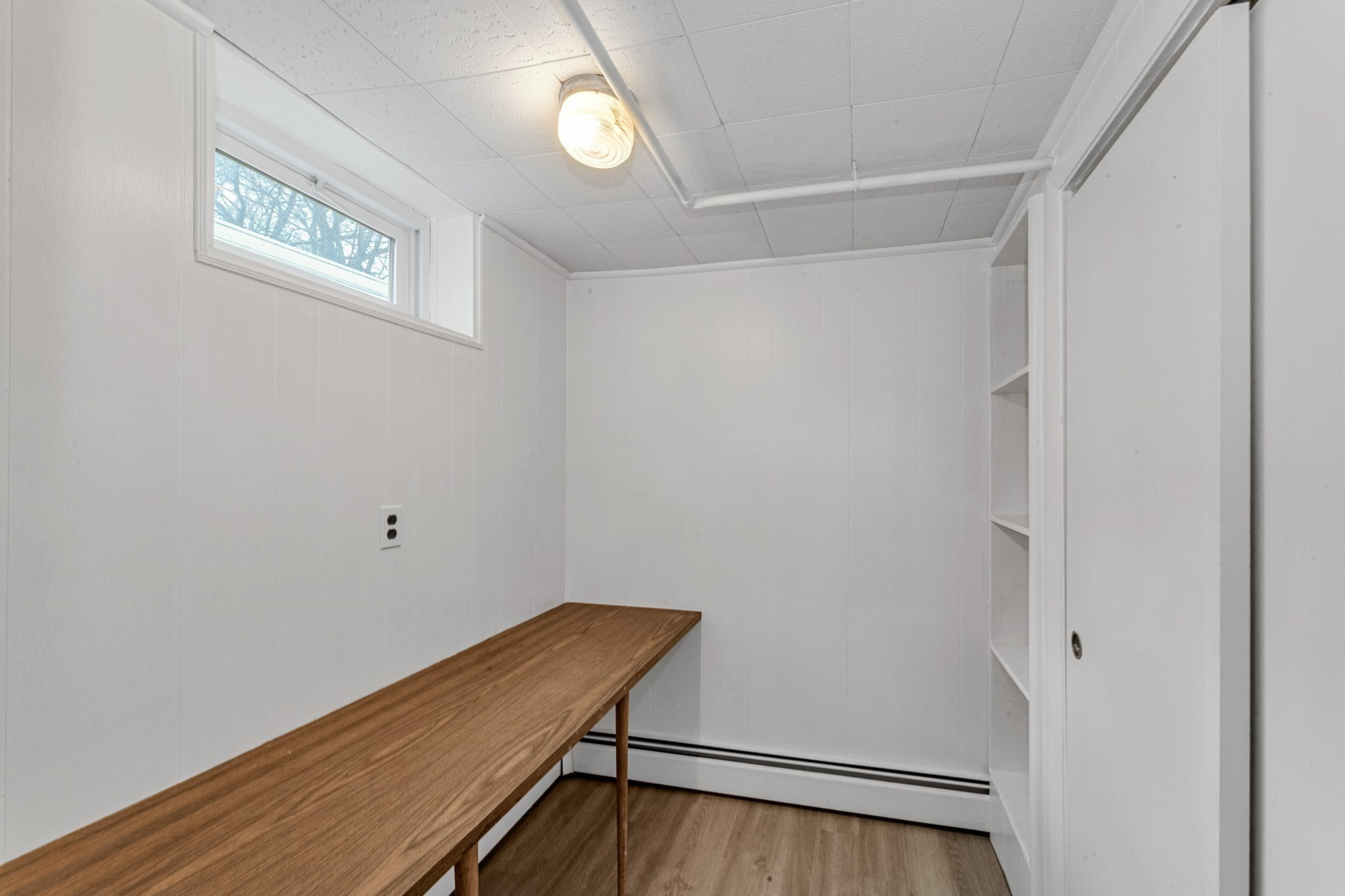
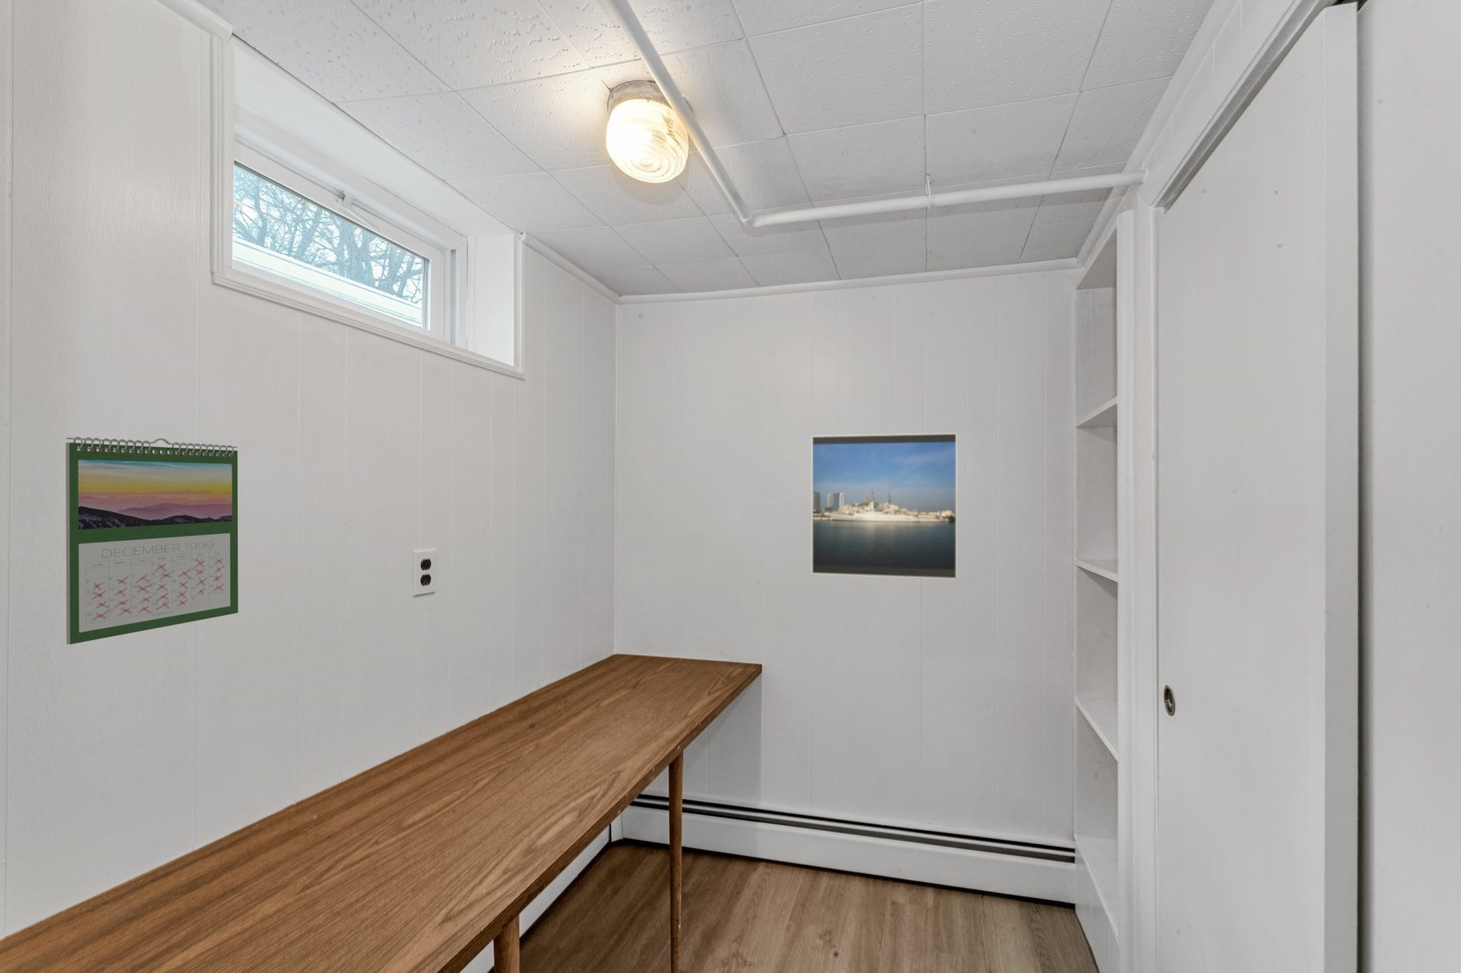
+ calendar [65,437,239,645]
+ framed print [810,432,958,580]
